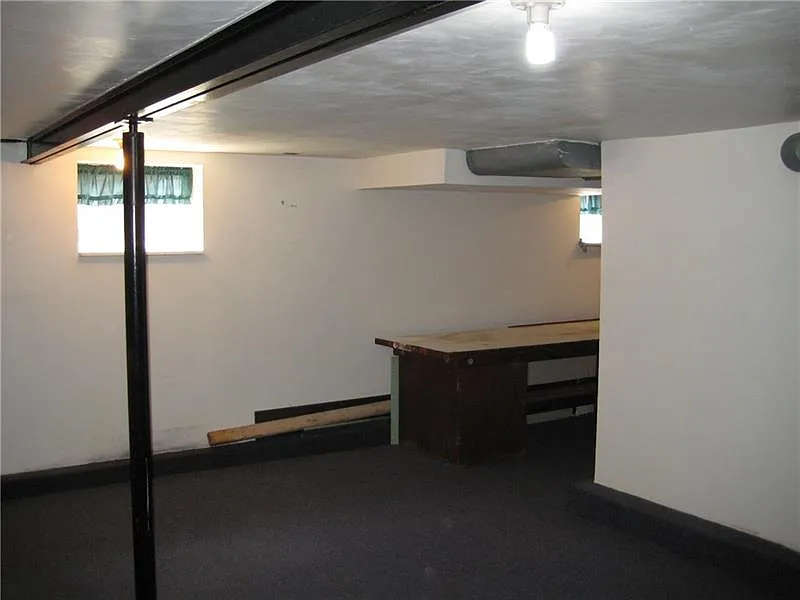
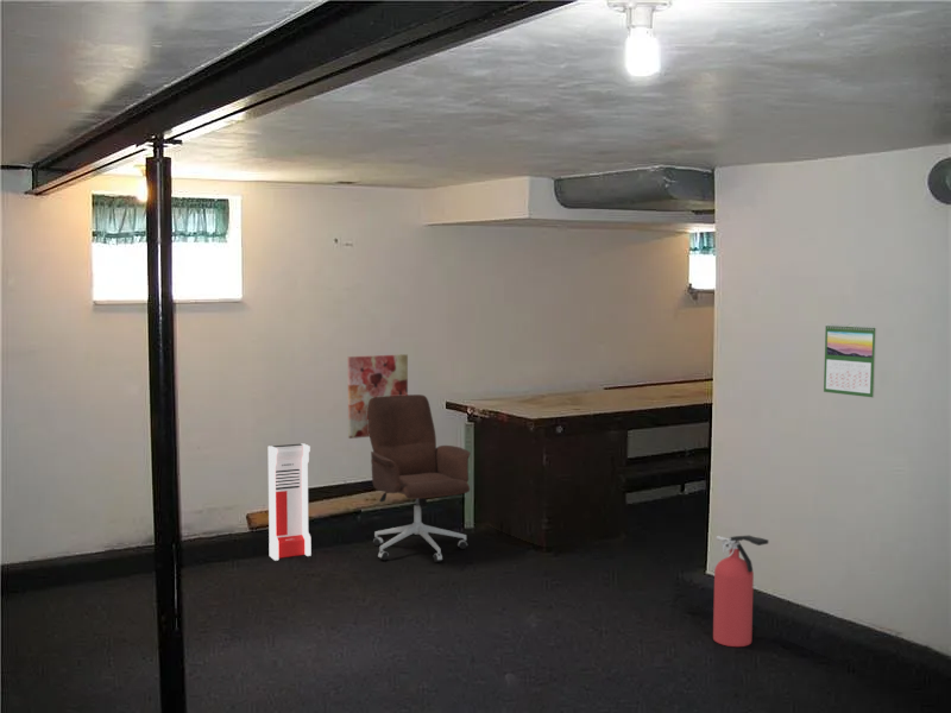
+ fire extinguisher [712,535,769,648]
+ office chair [367,393,472,563]
+ calendar [823,322,877,398]
+ air purifier [267,442,313,562]
+ wall art [347,353,409,440]
